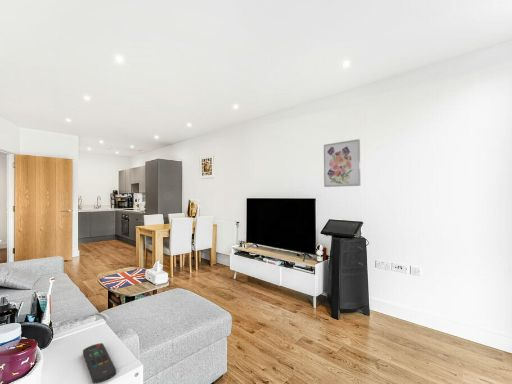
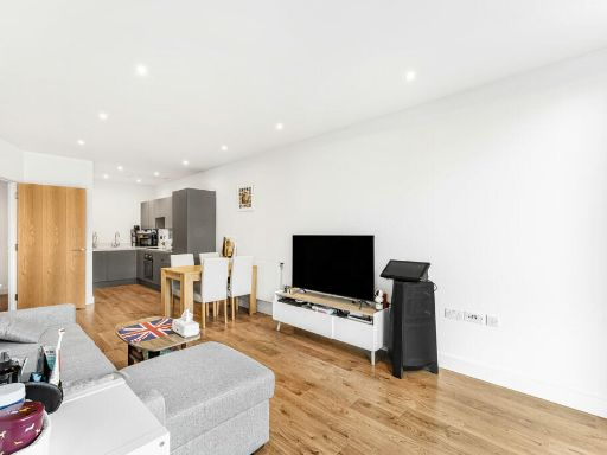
- wall art [323,138,361,188]
- remote control [82,342,117,384]
